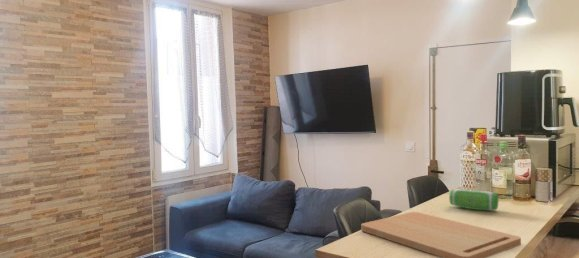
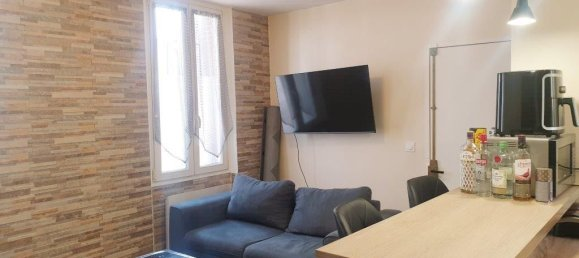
- cutting board [360,211,522,258]
- speaker [448,188,499,211]
